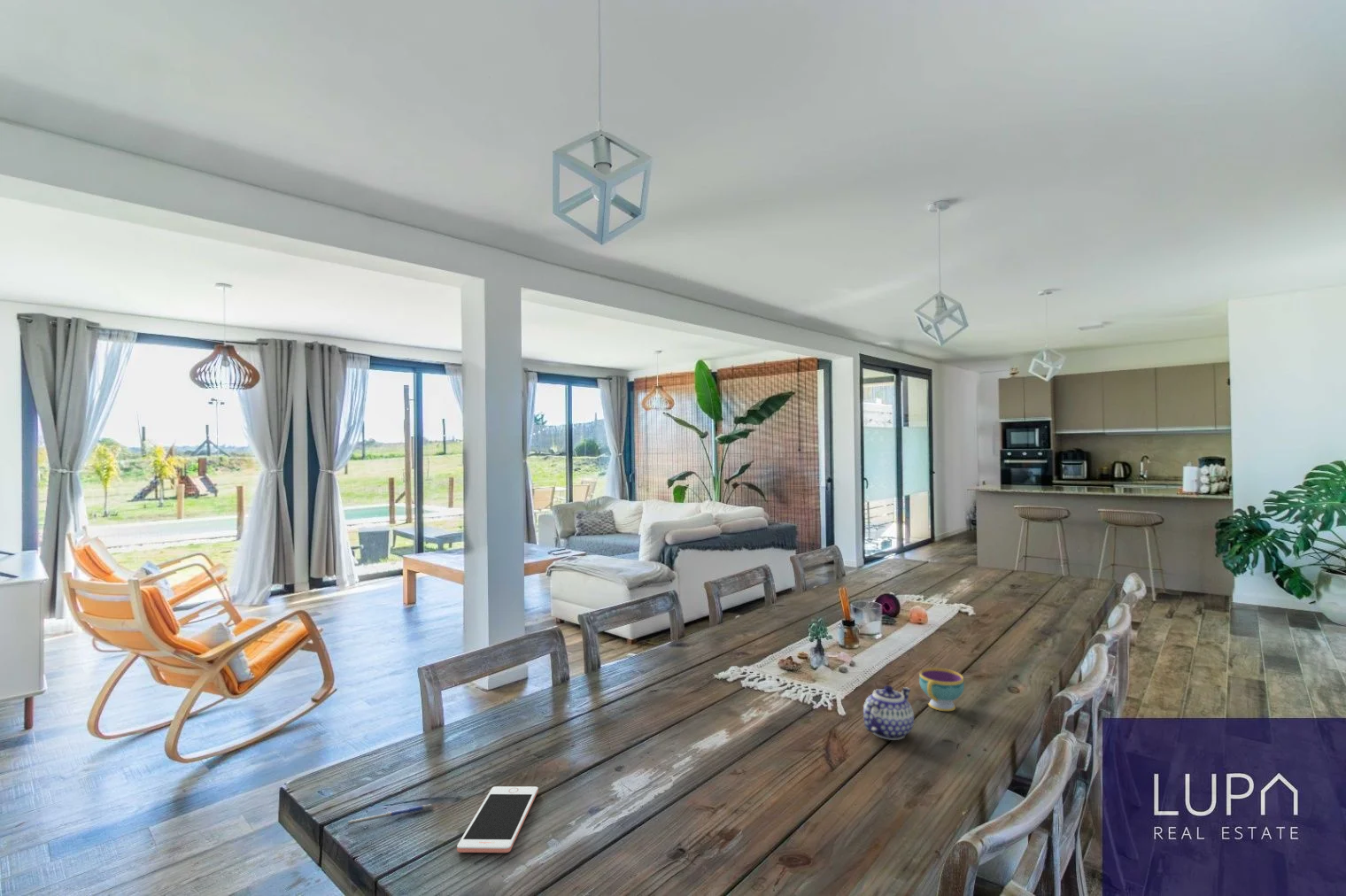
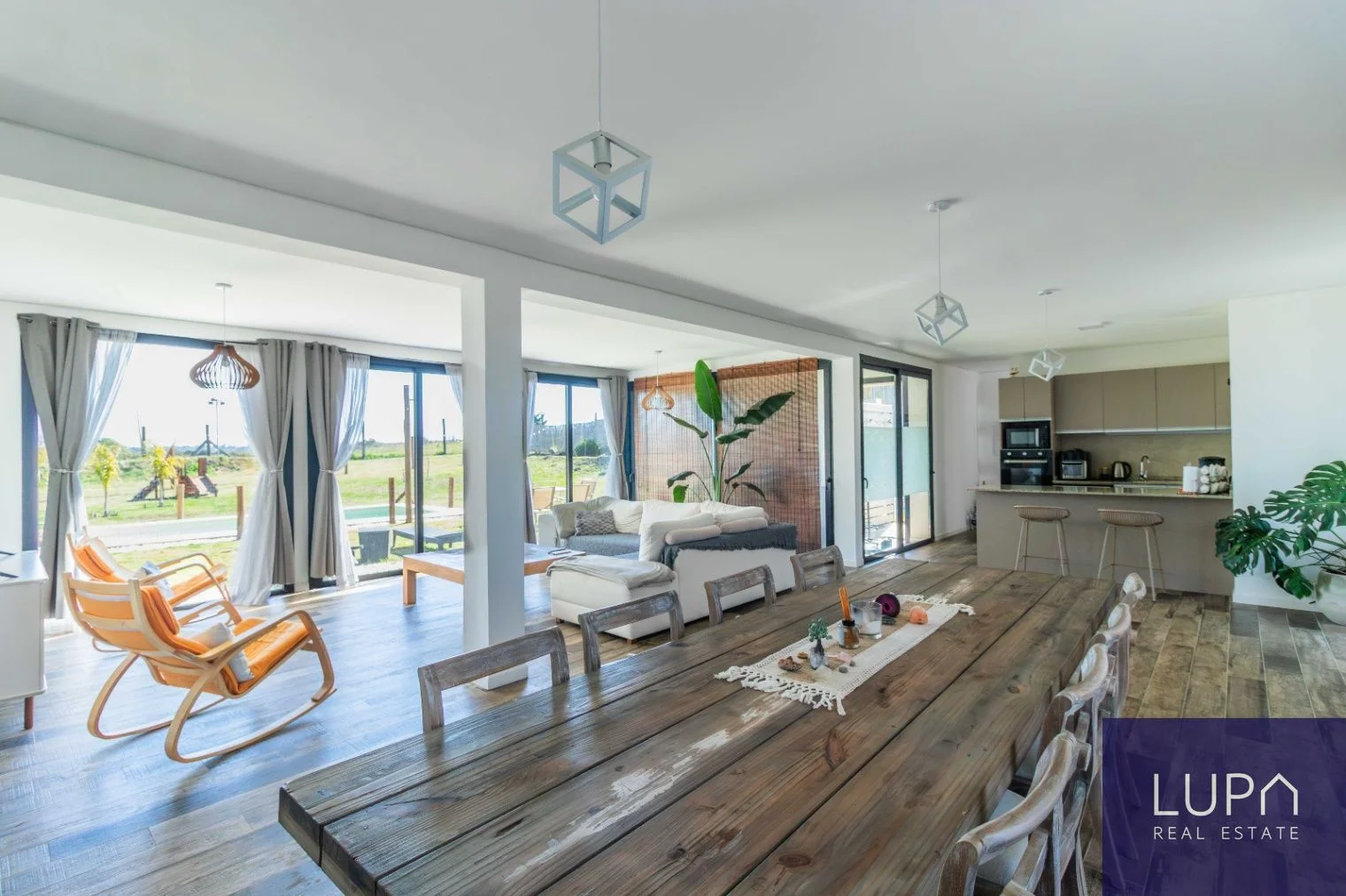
- teapot [863,684,915,741]
- teacup [918,667,965,712]
- pen [346,803,433,827]
- cell phone [456,785,539,854]
